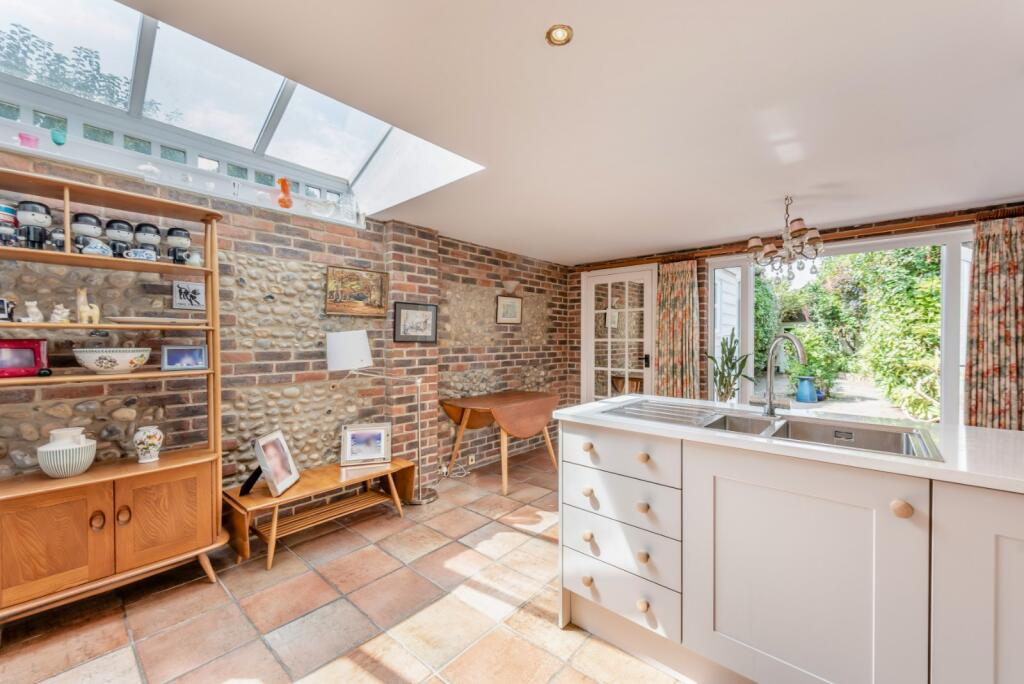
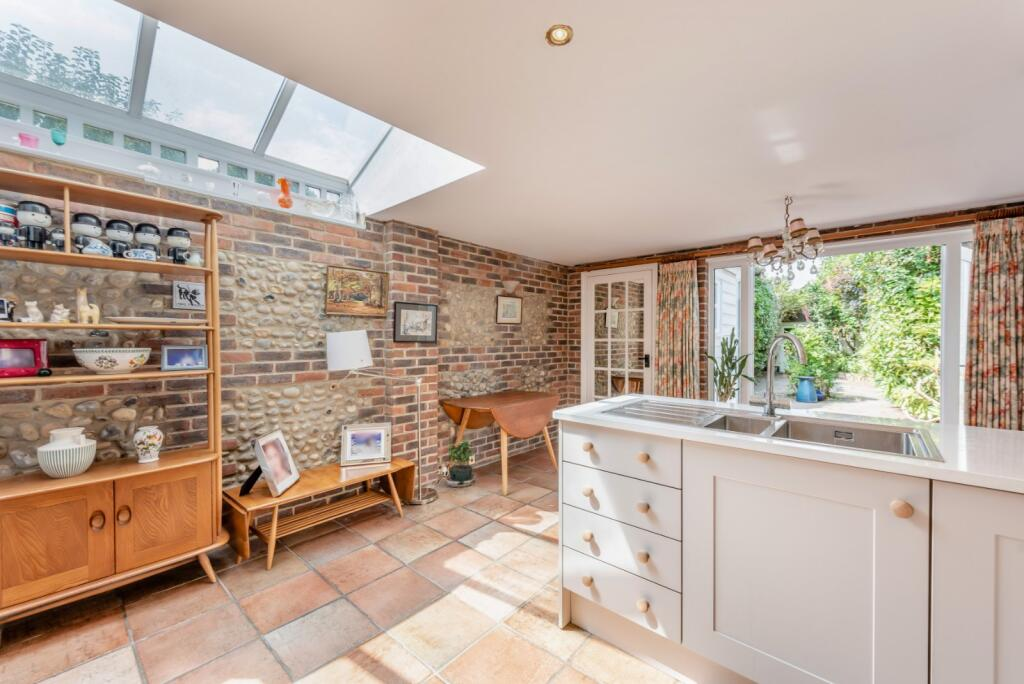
+ potted plant [443,438,477,491]
